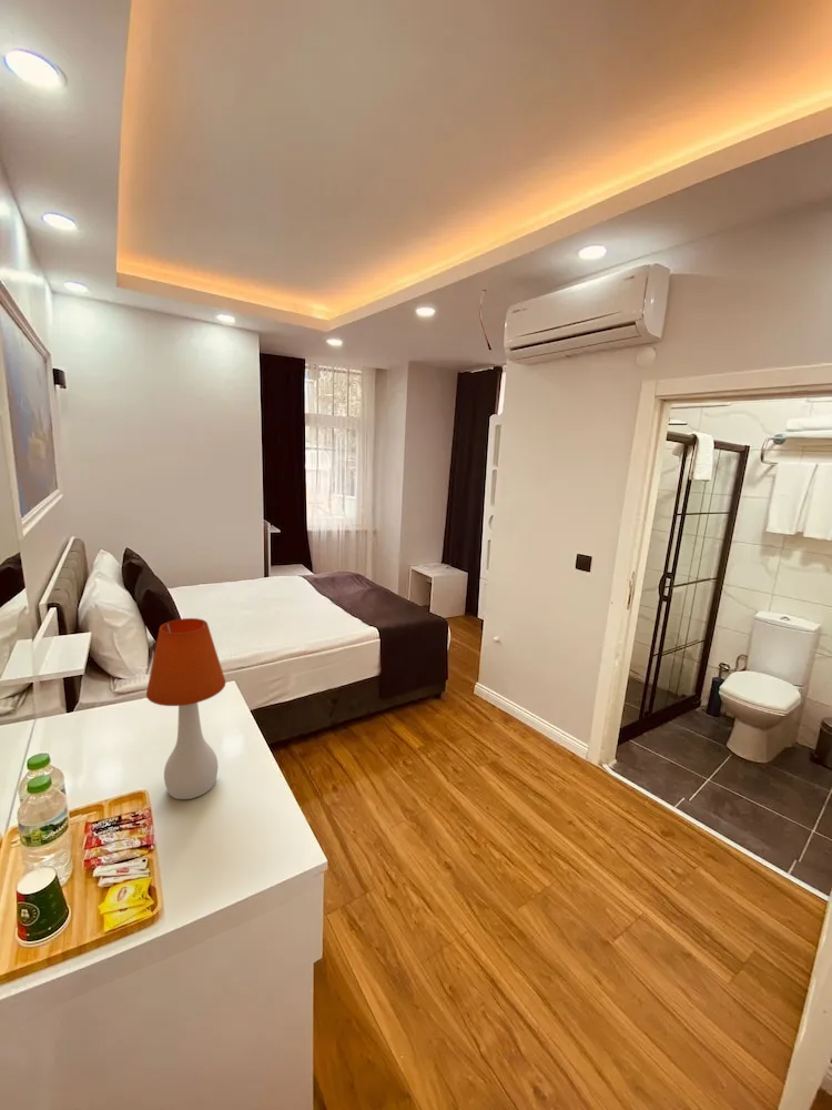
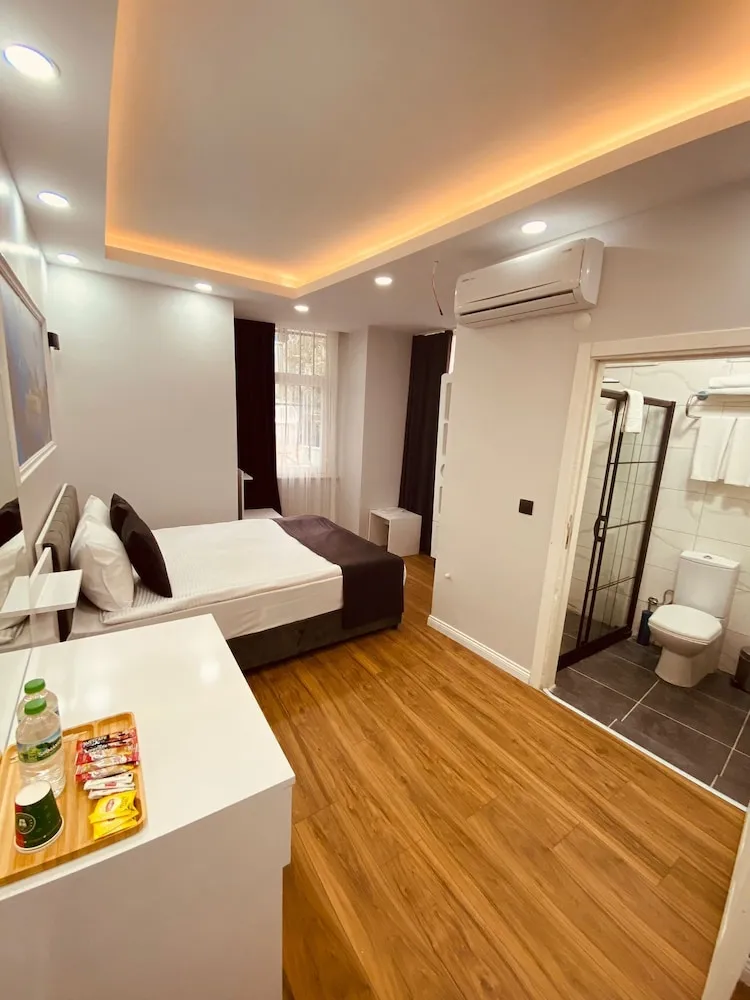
- table lamp [145,617,226,800]
